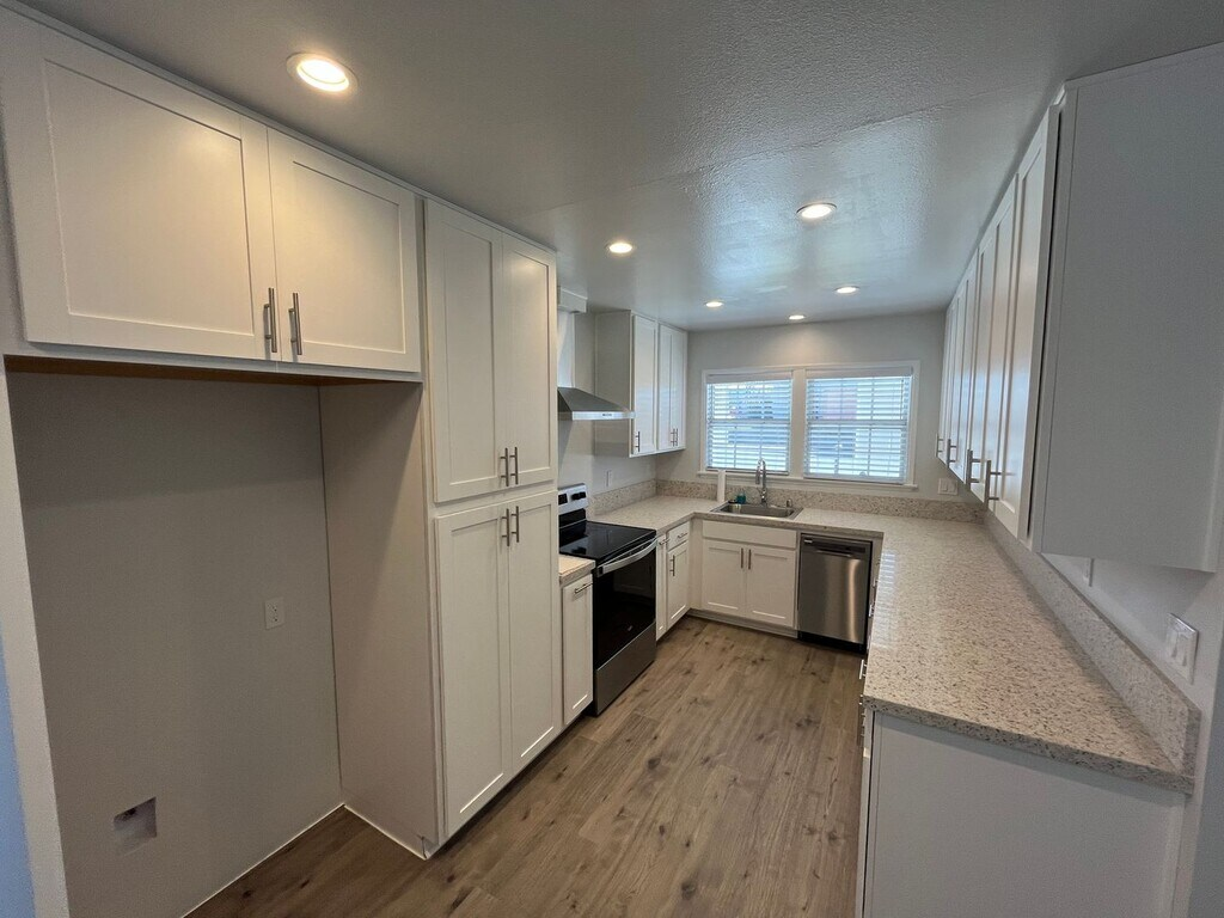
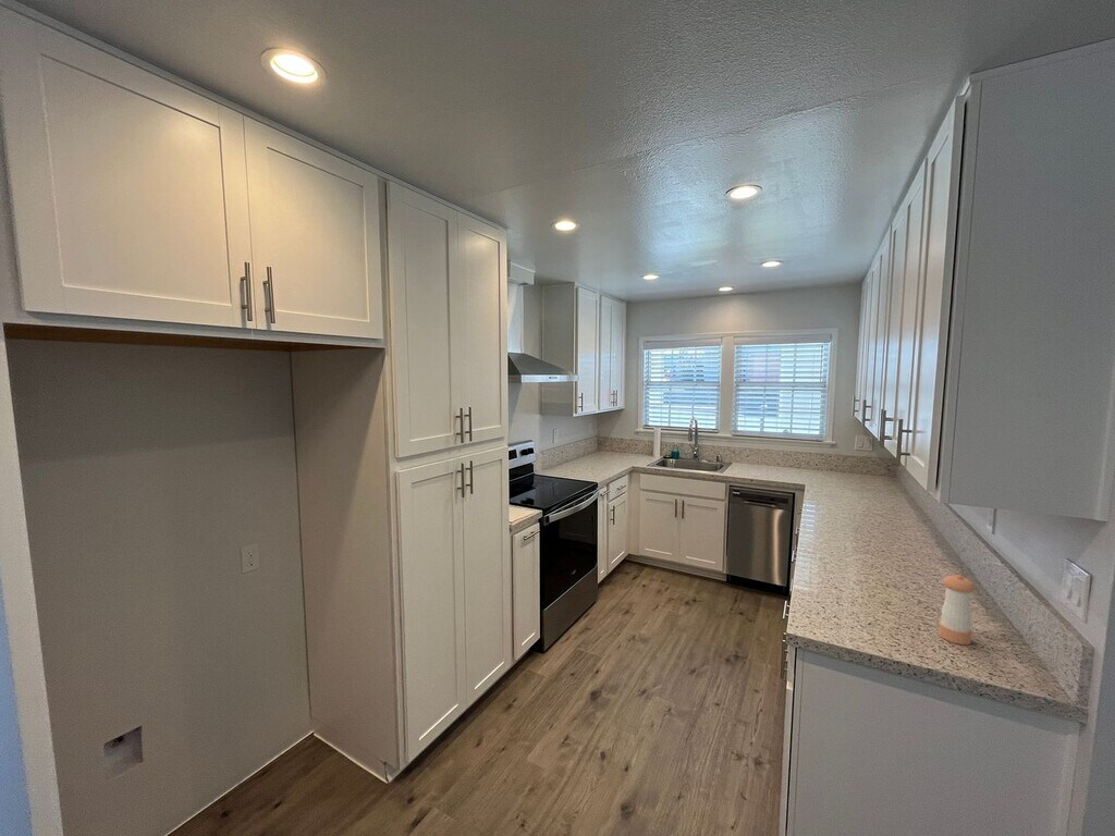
+ pepper shaker [938,574,976,646]
